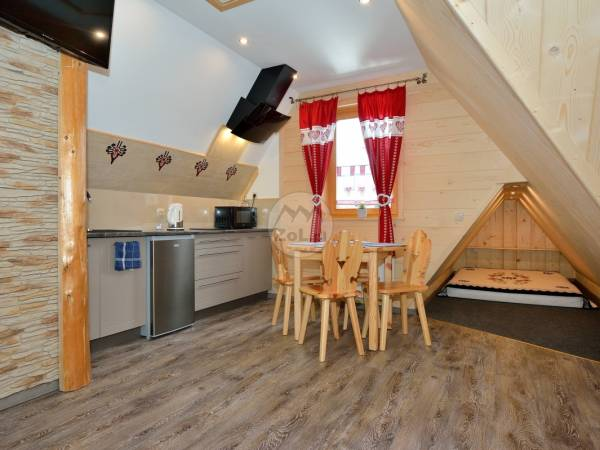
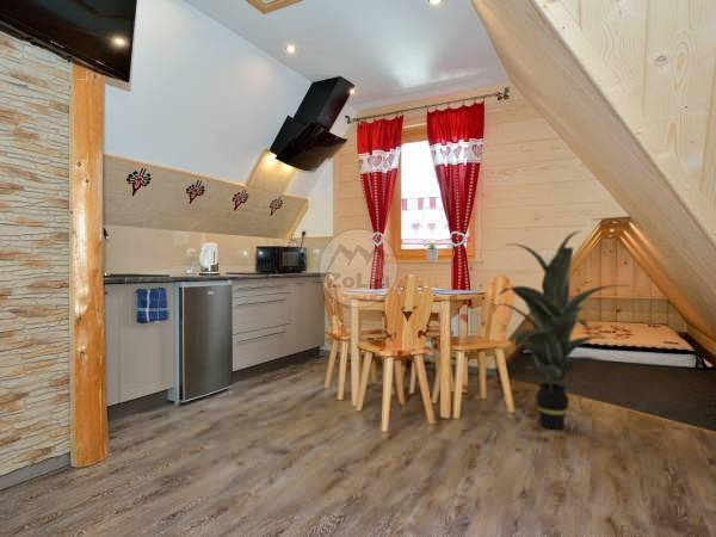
+ indoor plant [498,230,634,431]
